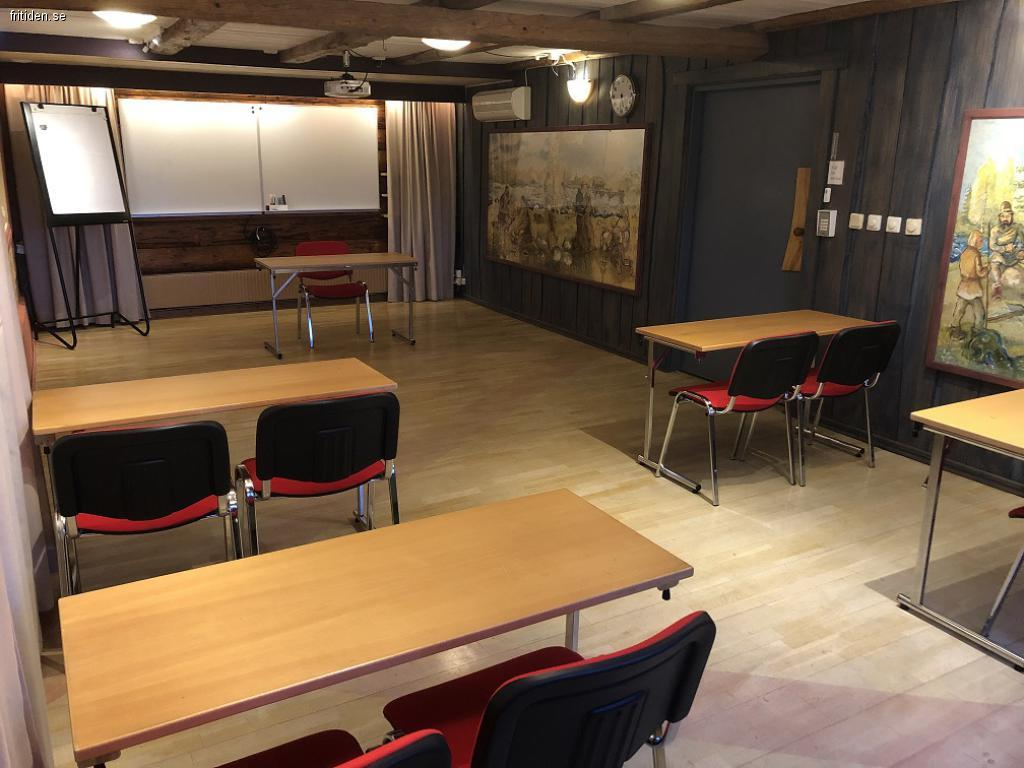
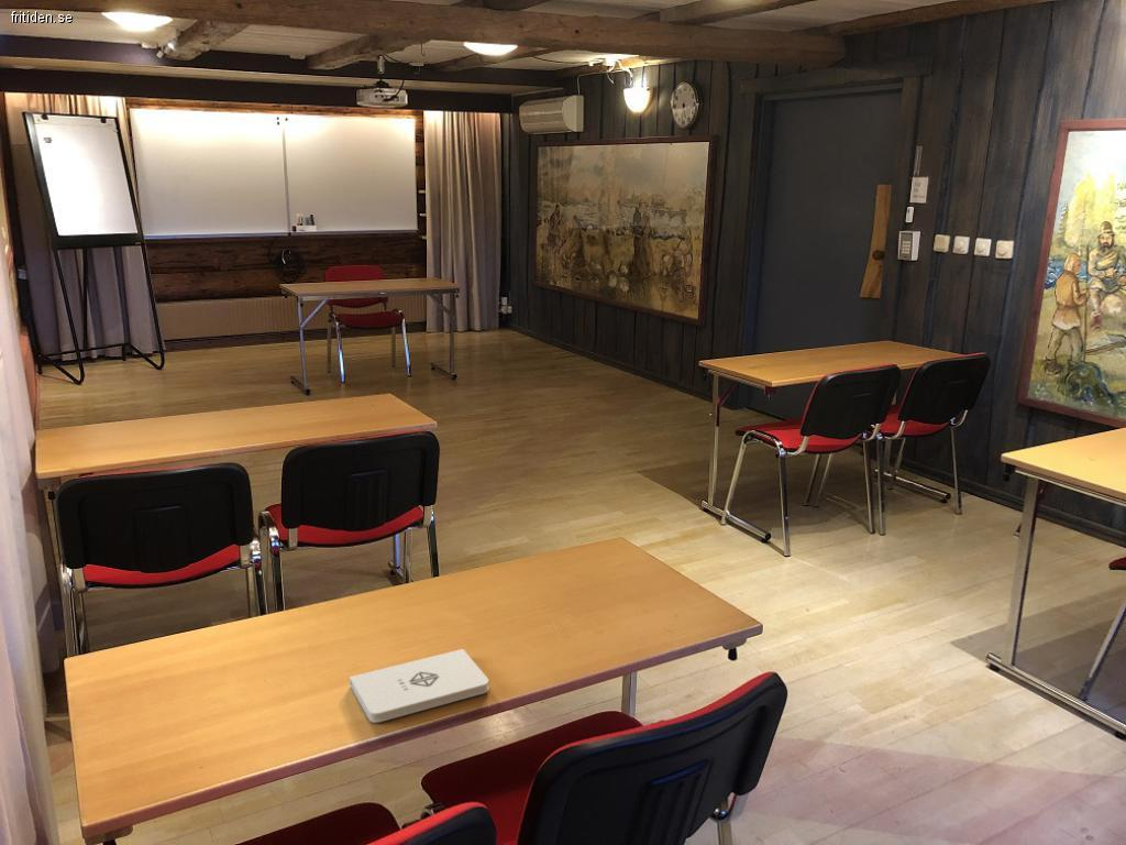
+ notepad [349,648,489,724]
